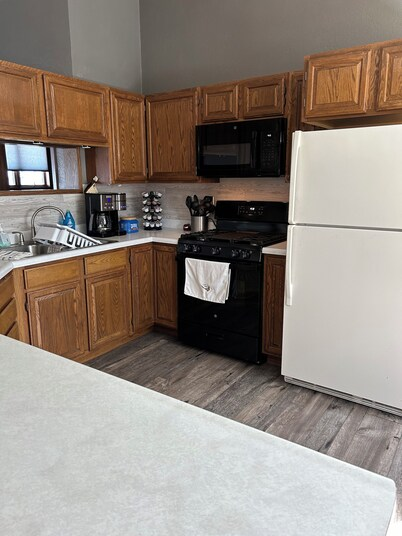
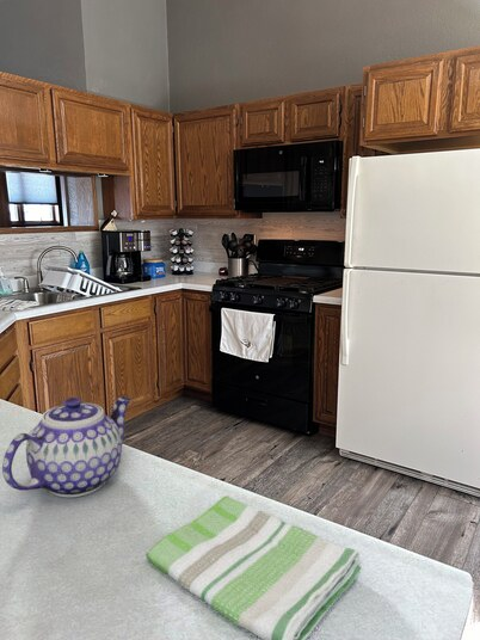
+ dish towel [146,494,363,640]
+ teapot [1,396,133,498]
